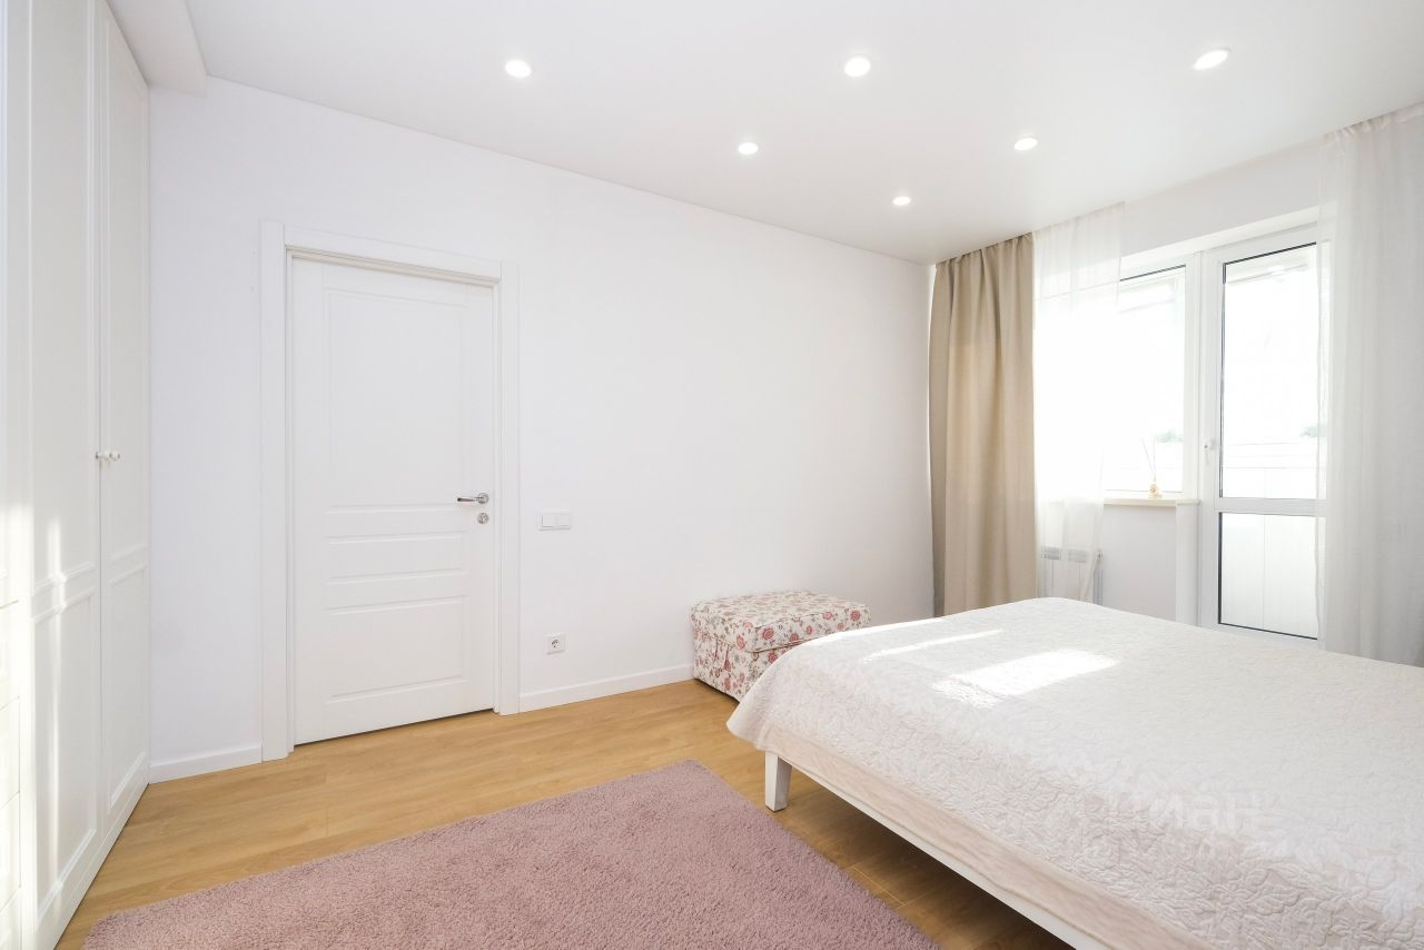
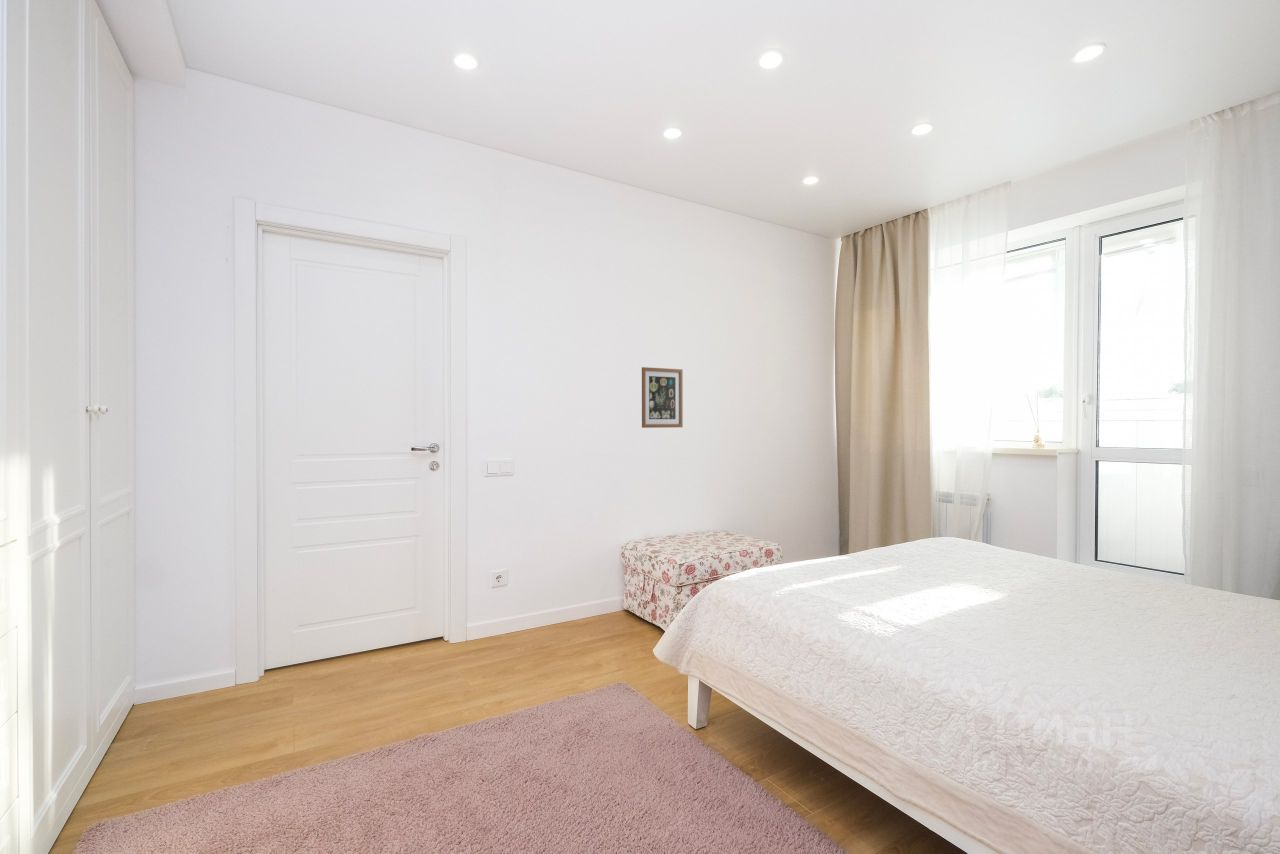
+ wall art [641,366,684,429]
